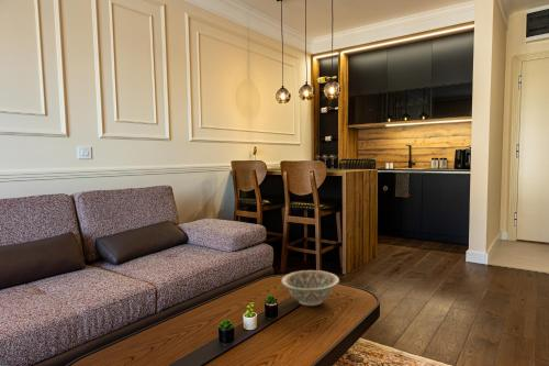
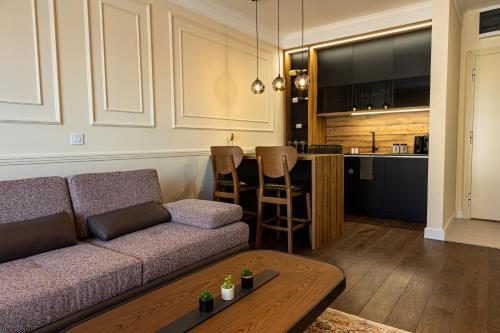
- decorative bowl [280,269,340,307]
